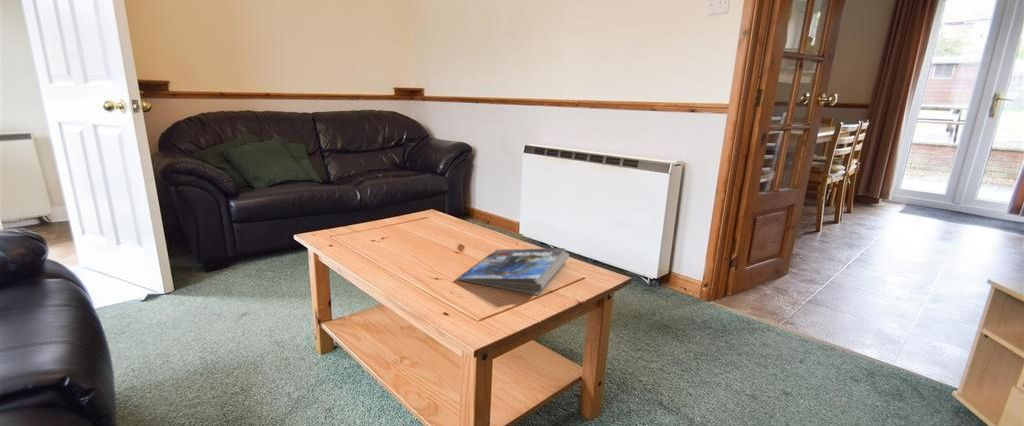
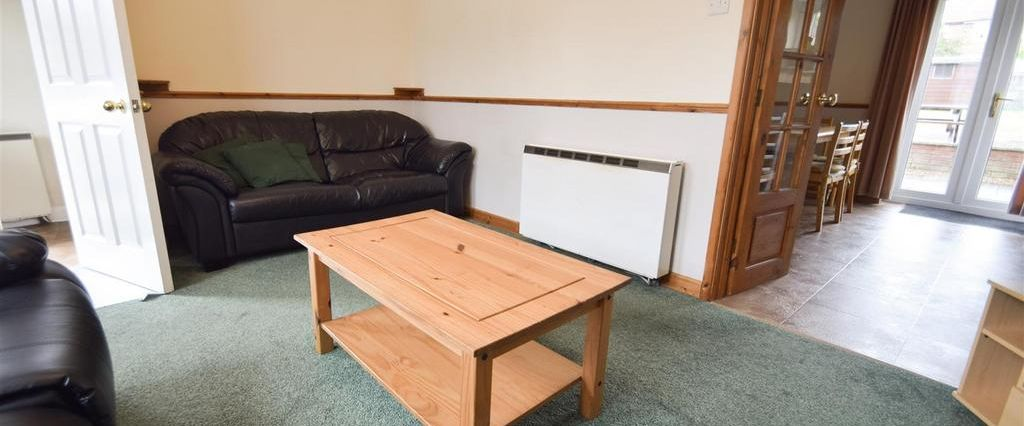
- magazine [457,247,570,296]
